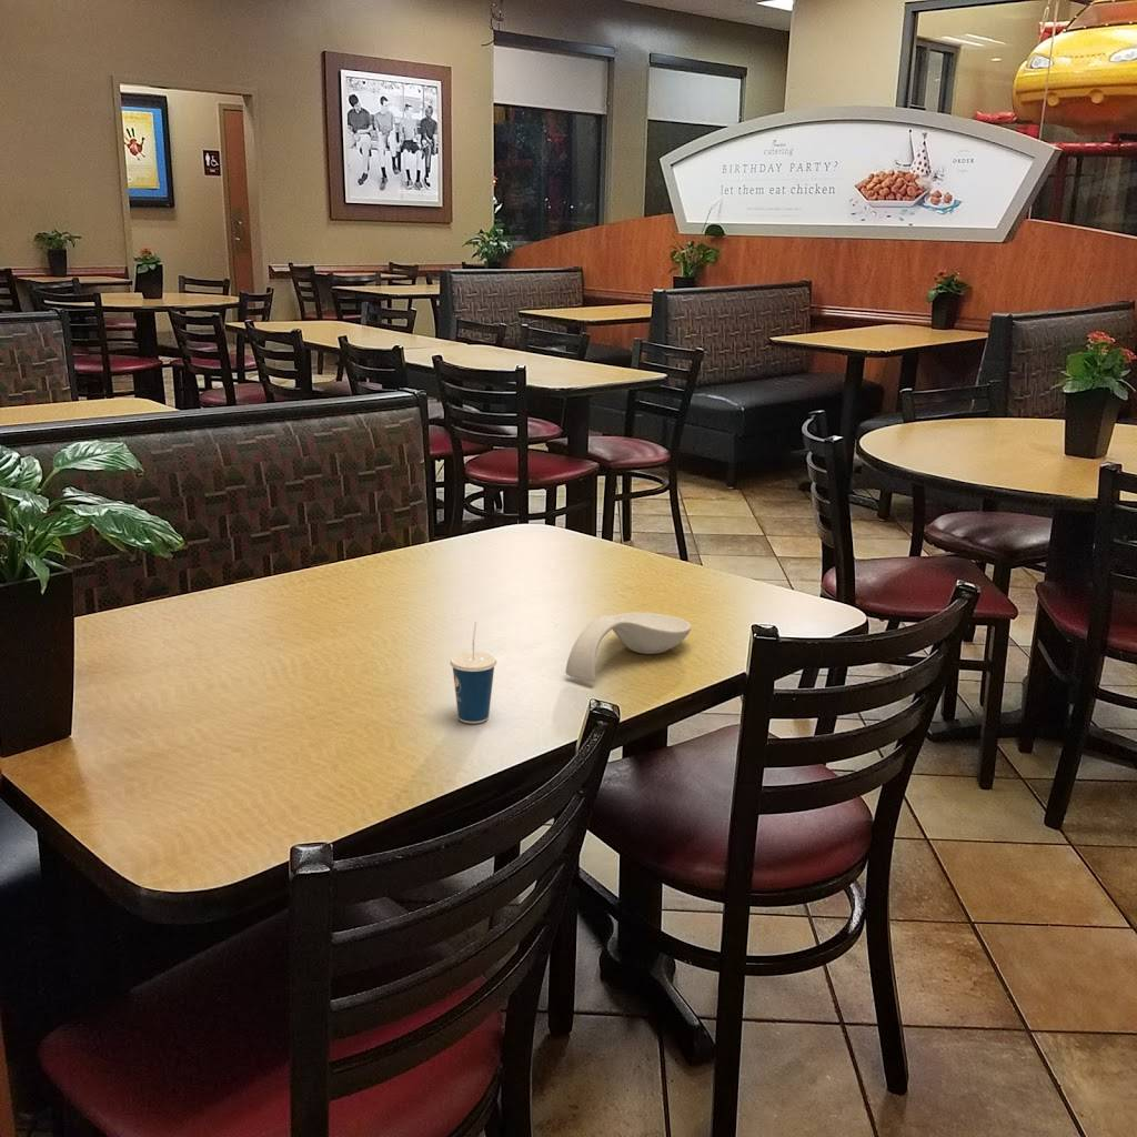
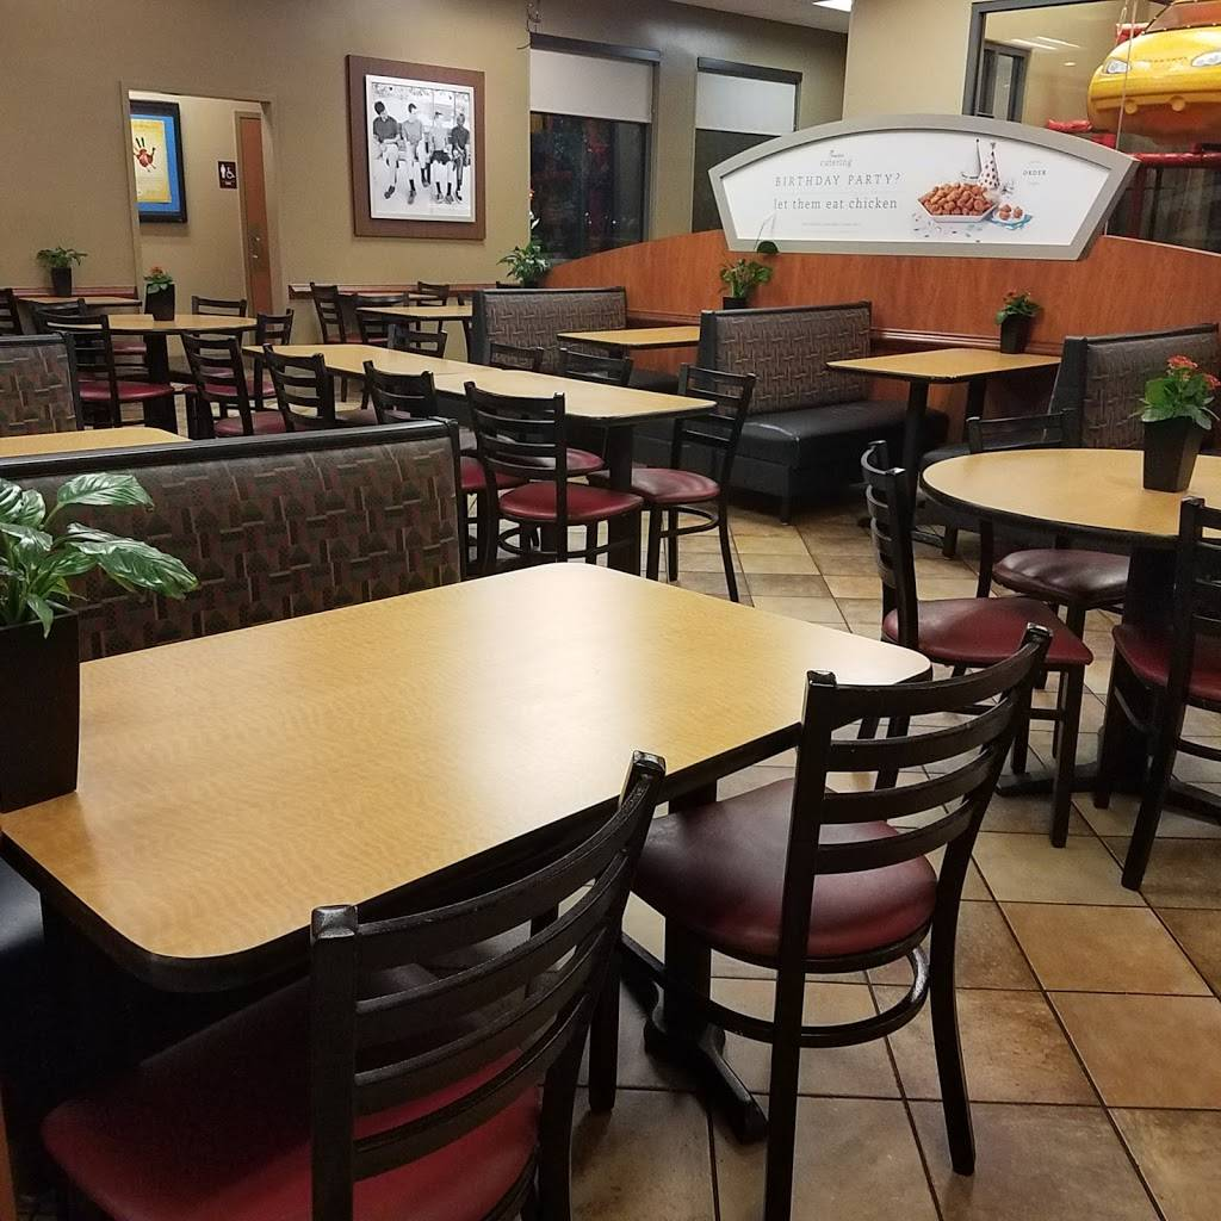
- cup [450,621,497,724]
- spoon rest [565,612,692,683]
